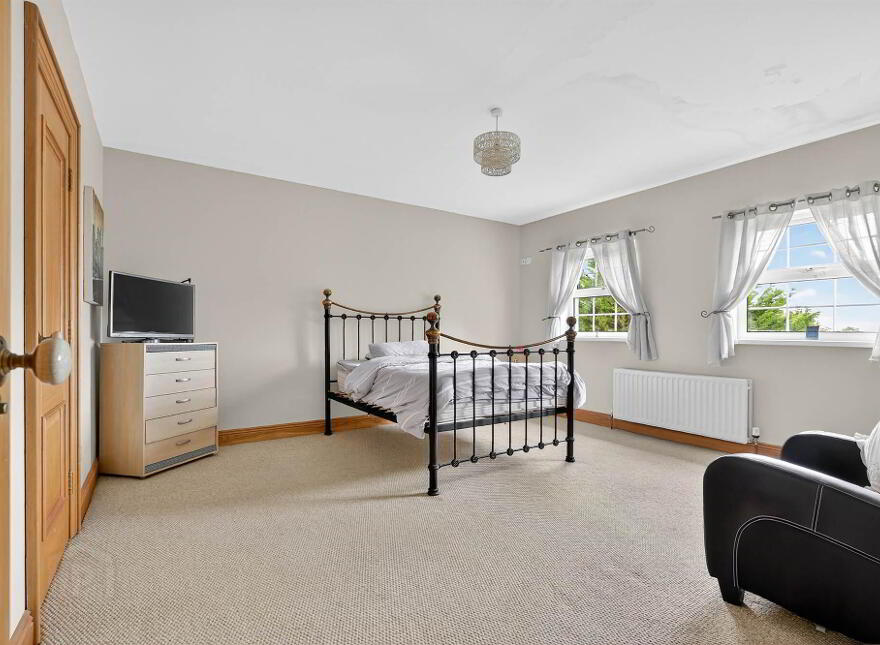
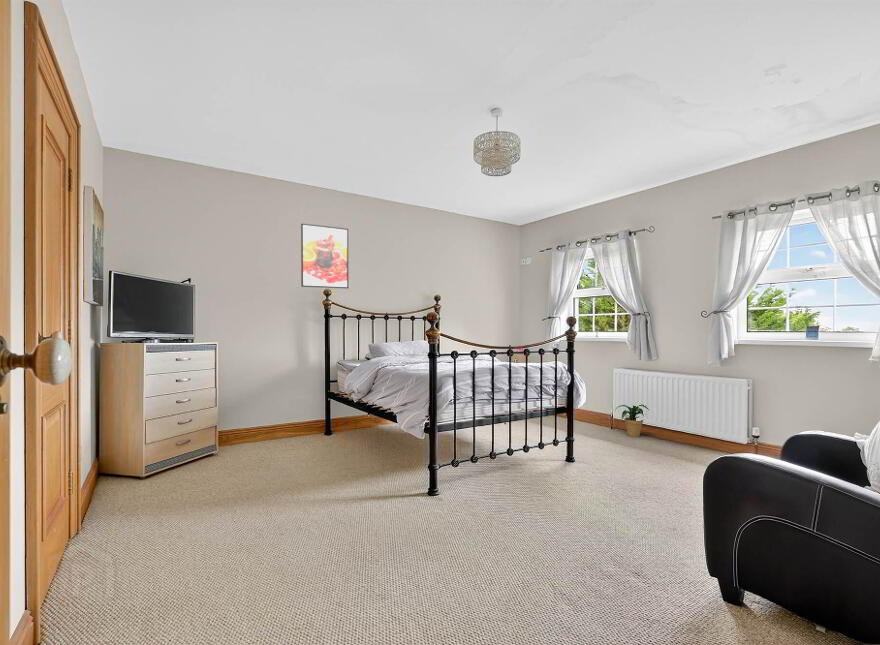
+ potted plant [614,404,650,438]
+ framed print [300,222,350,289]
